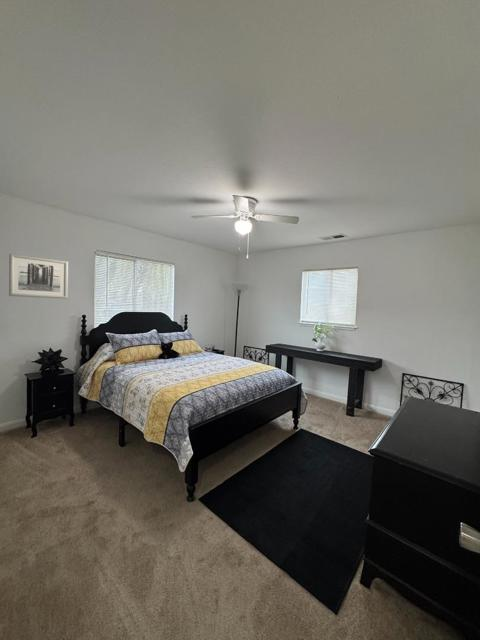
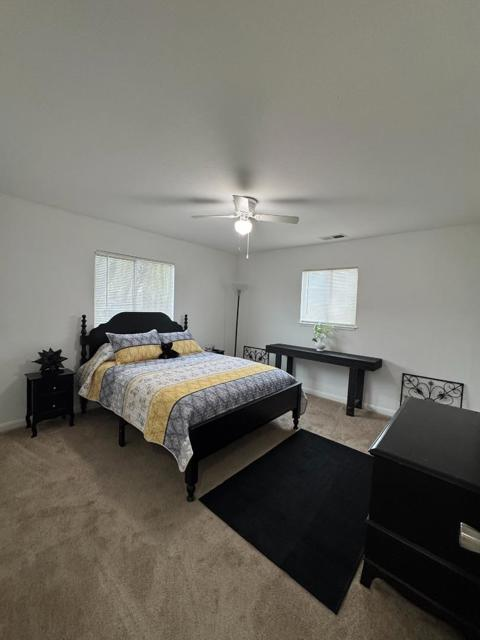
- wall art [8,253,69,300]
